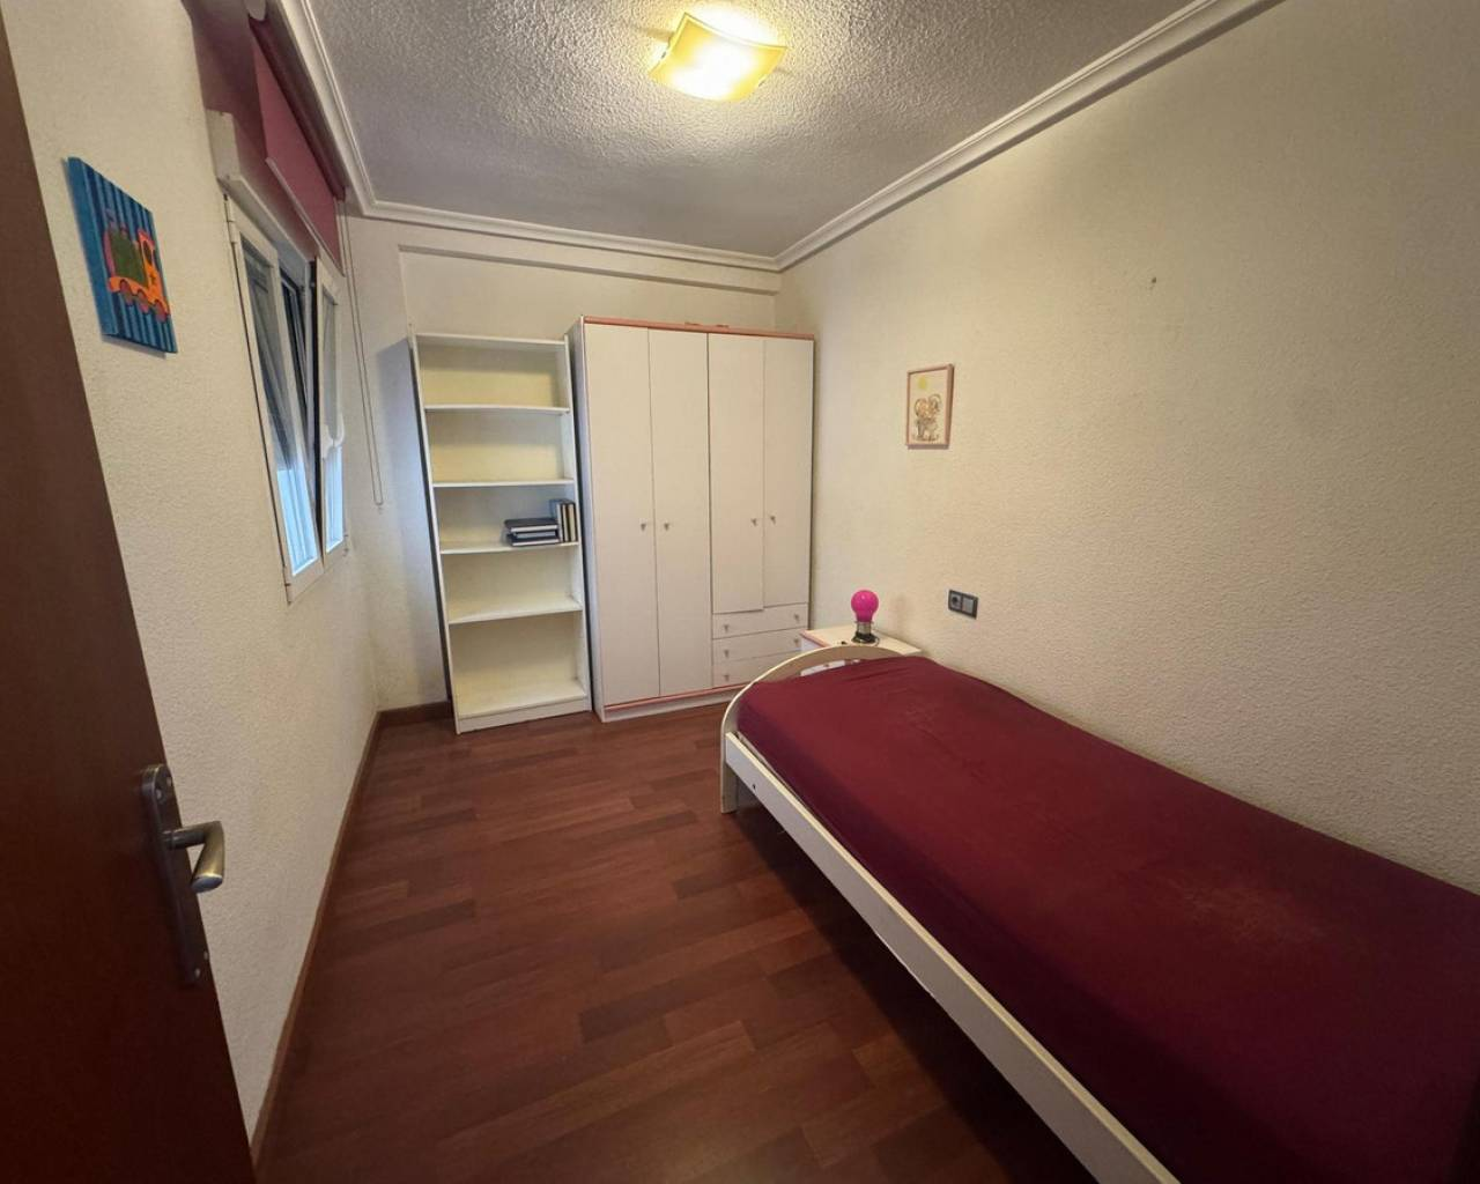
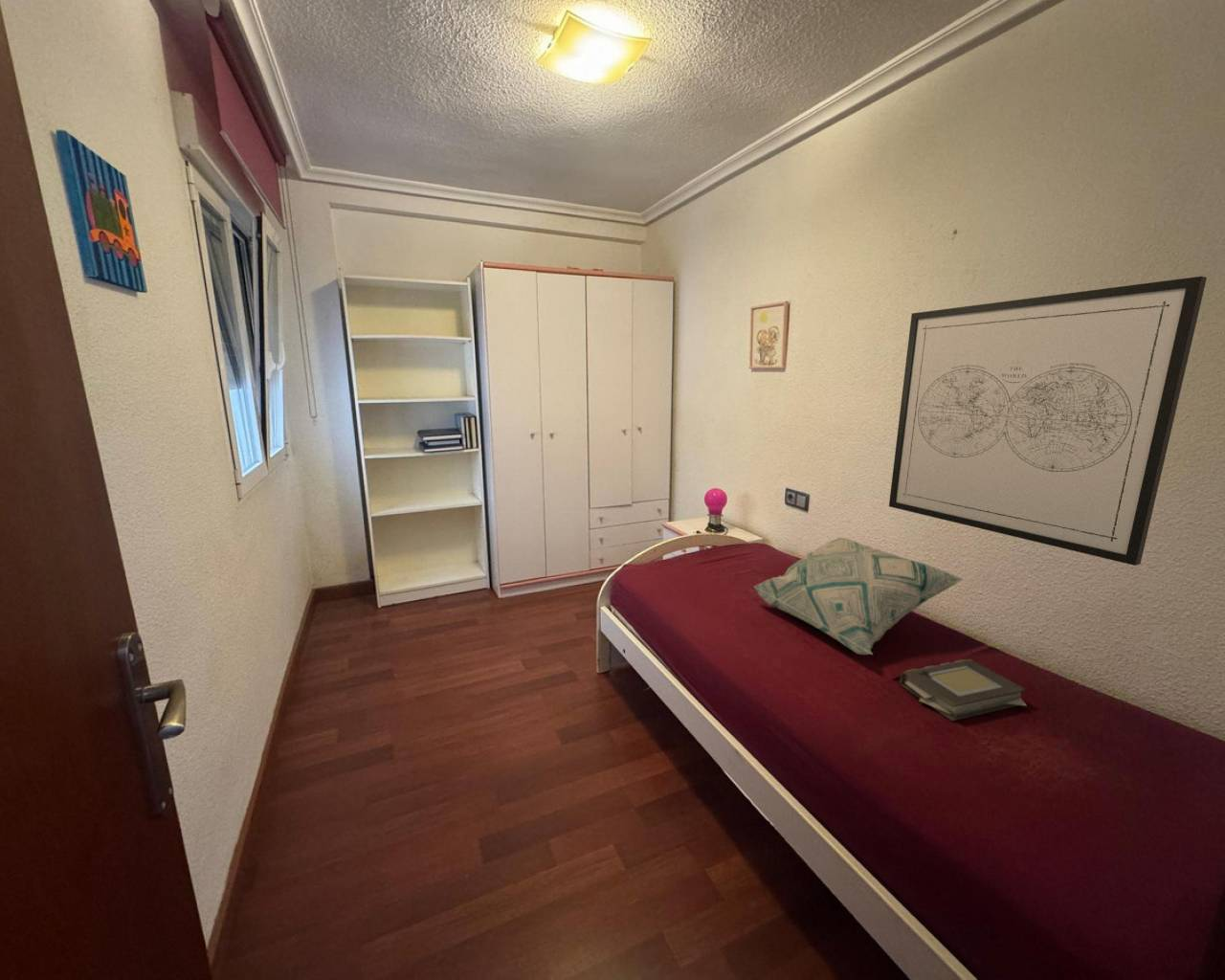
+ decorative pillow [753,537,965,656]
+ book [899,658,1028,723]
+ wall art [888,276,1208,567]
